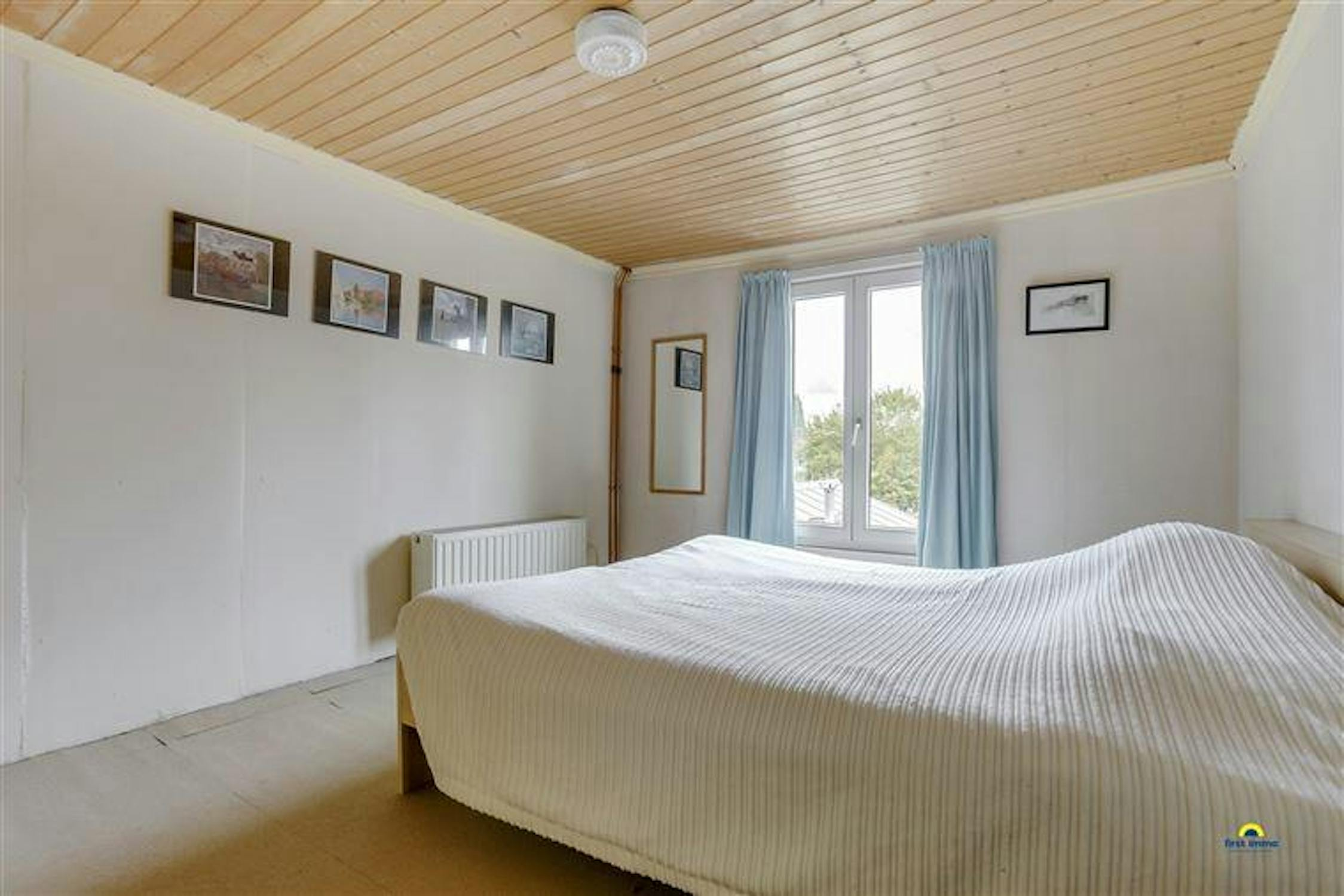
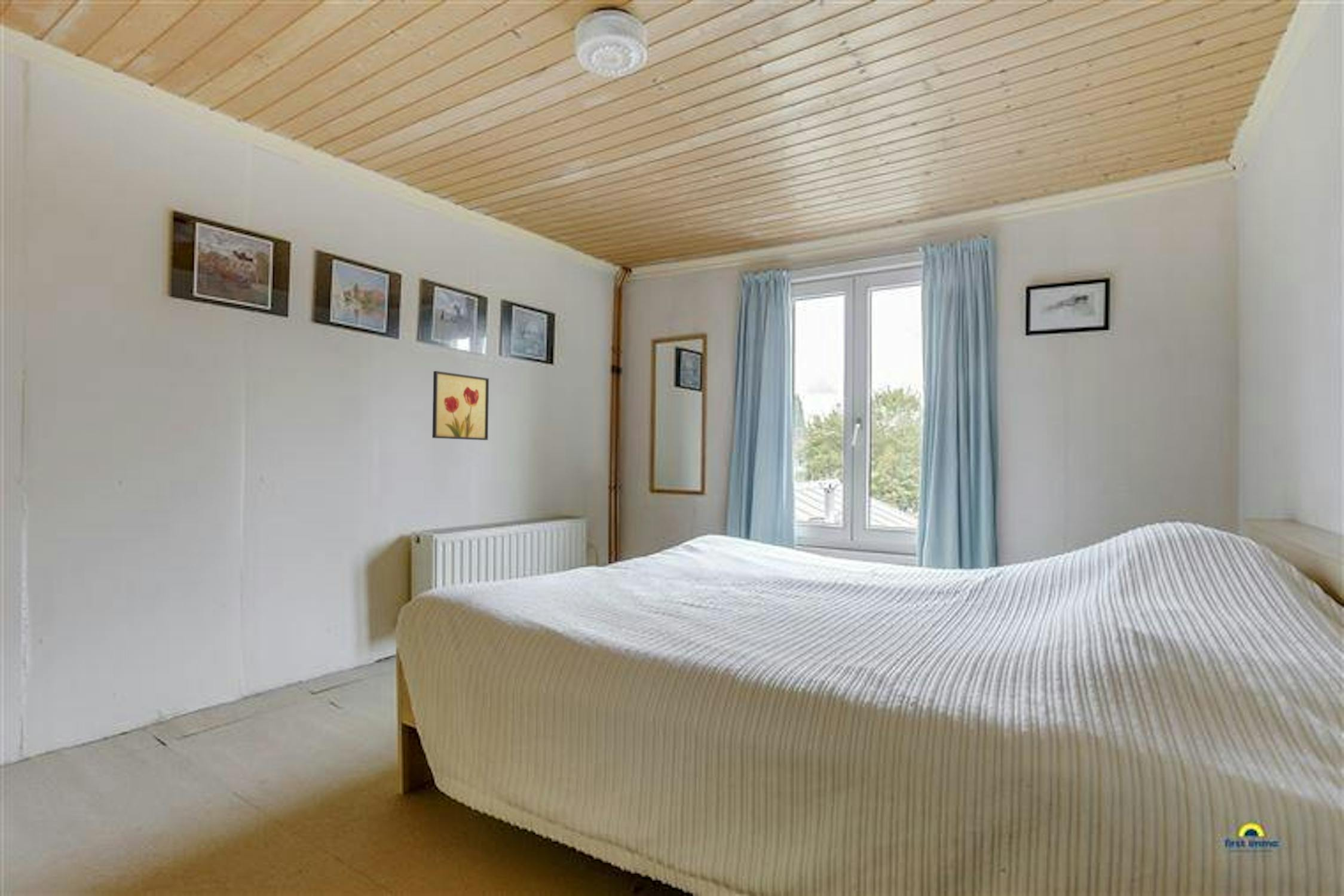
+ wall art [431,370,489,441]
